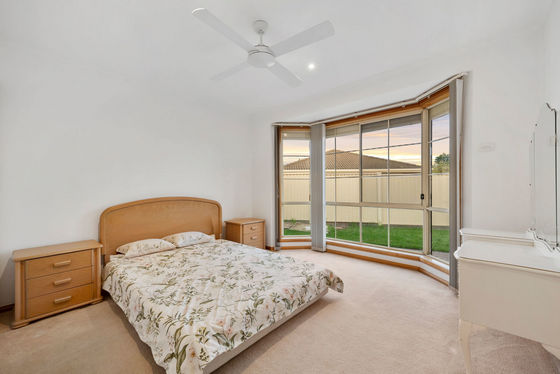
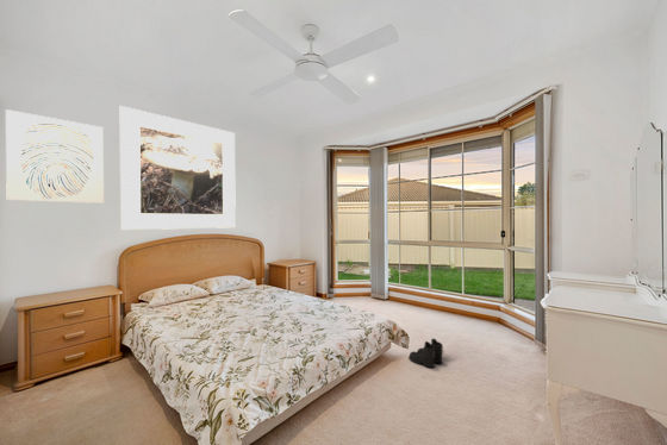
+ boots [407,338,444,369]
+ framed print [119,105,237,231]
+ wall art [5,108,105,205]
